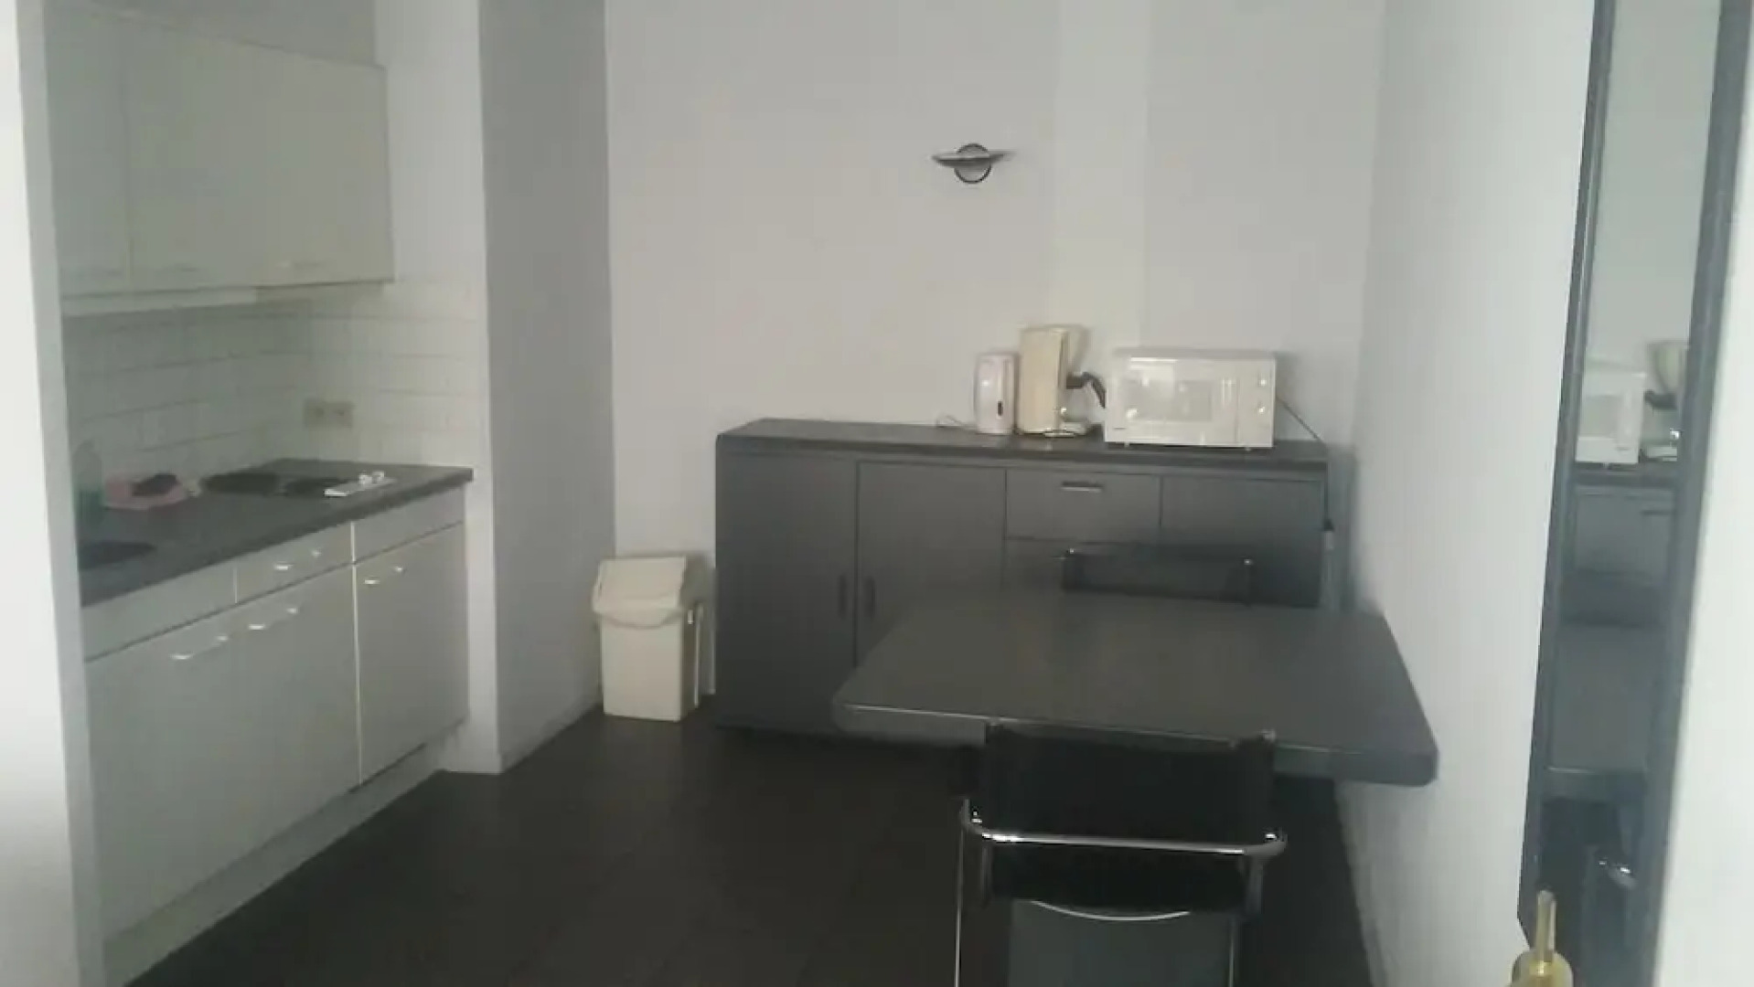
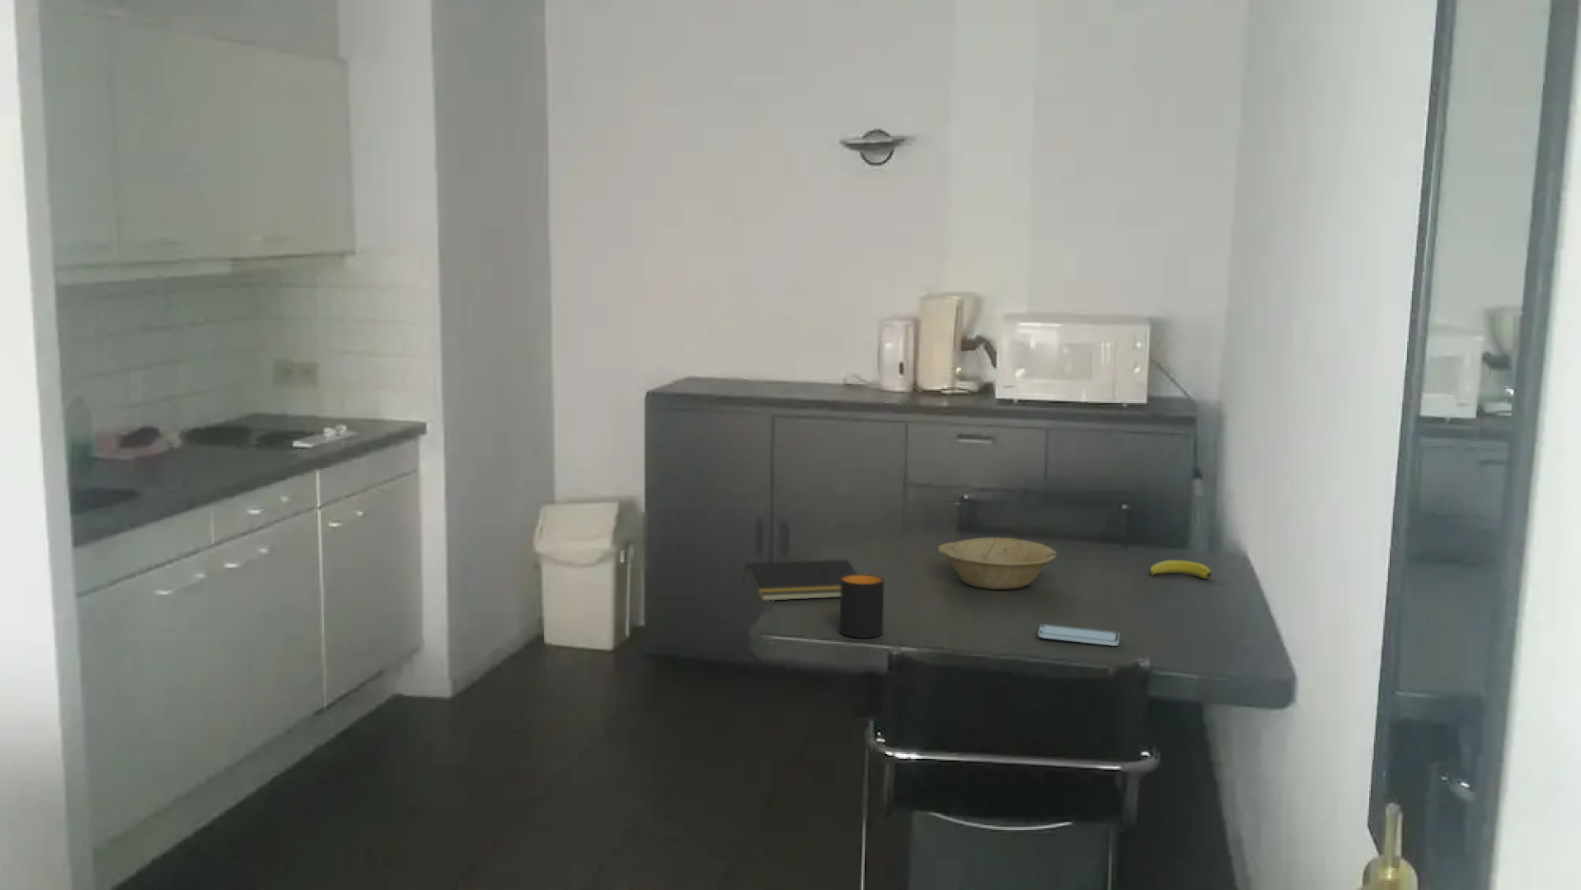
+ banana [1149,560,1213,580]
+ bowl [937,536,1058,590]
+ mug [839,573,885,638]
+ smartphone [1037,624,1121,647]
+ notepad [742,559,858,601]
